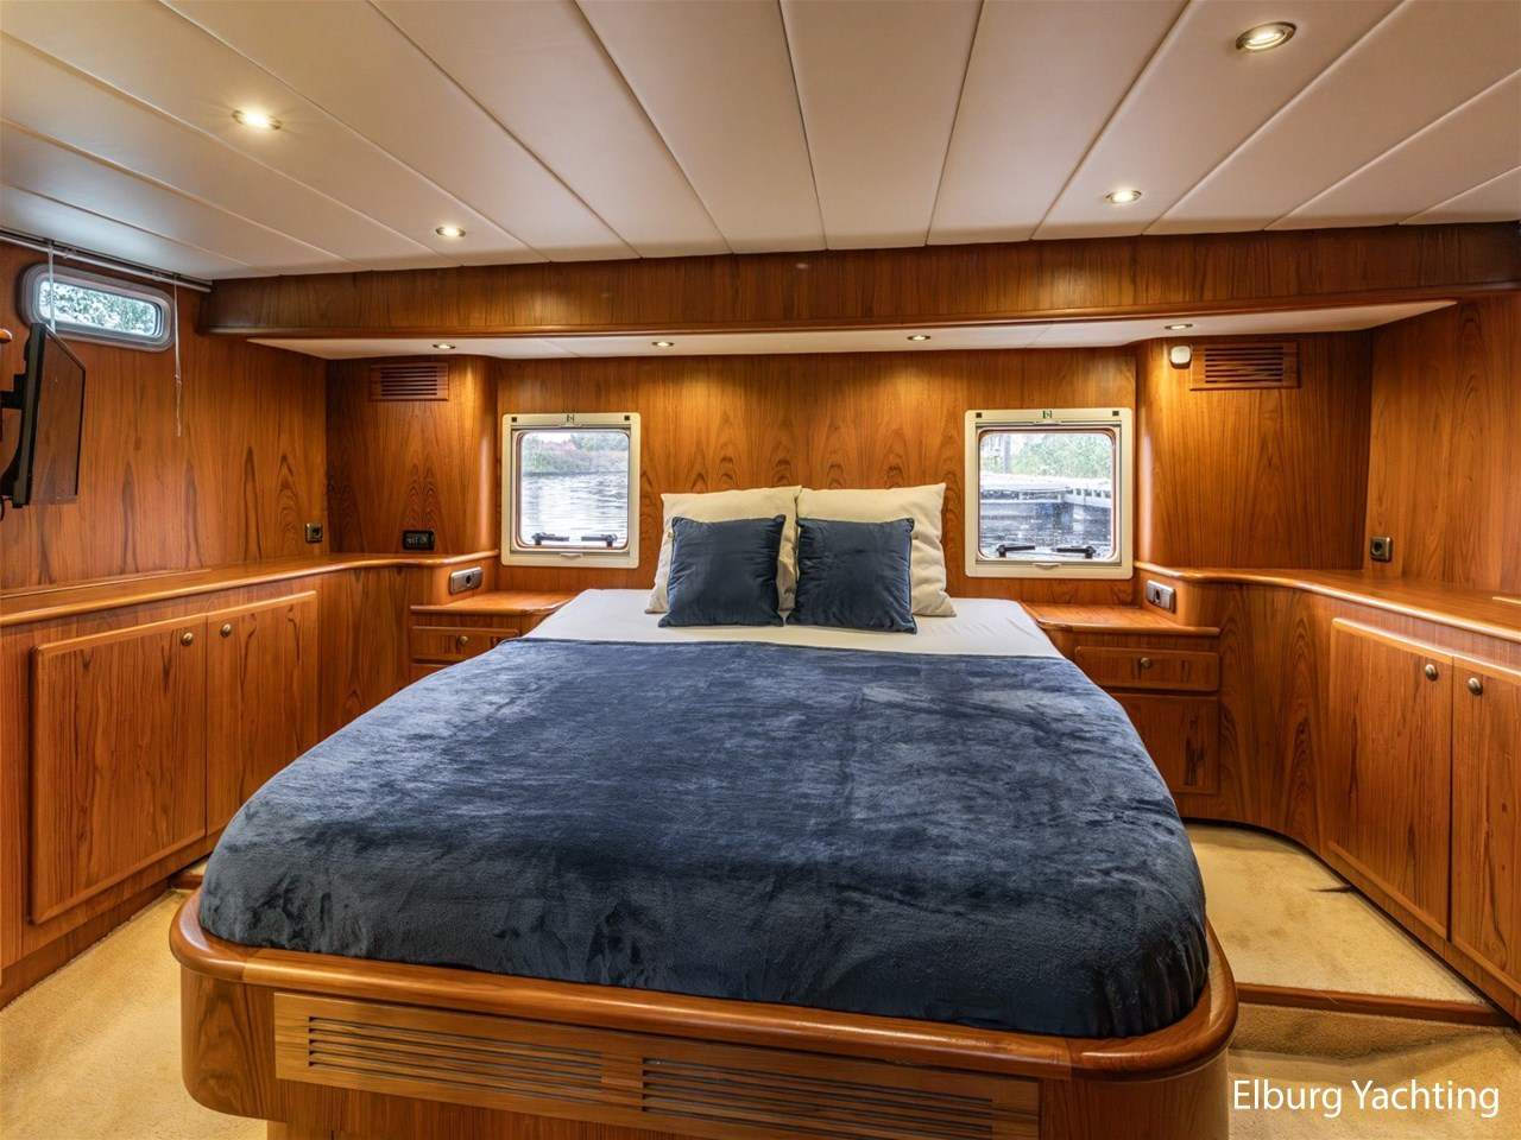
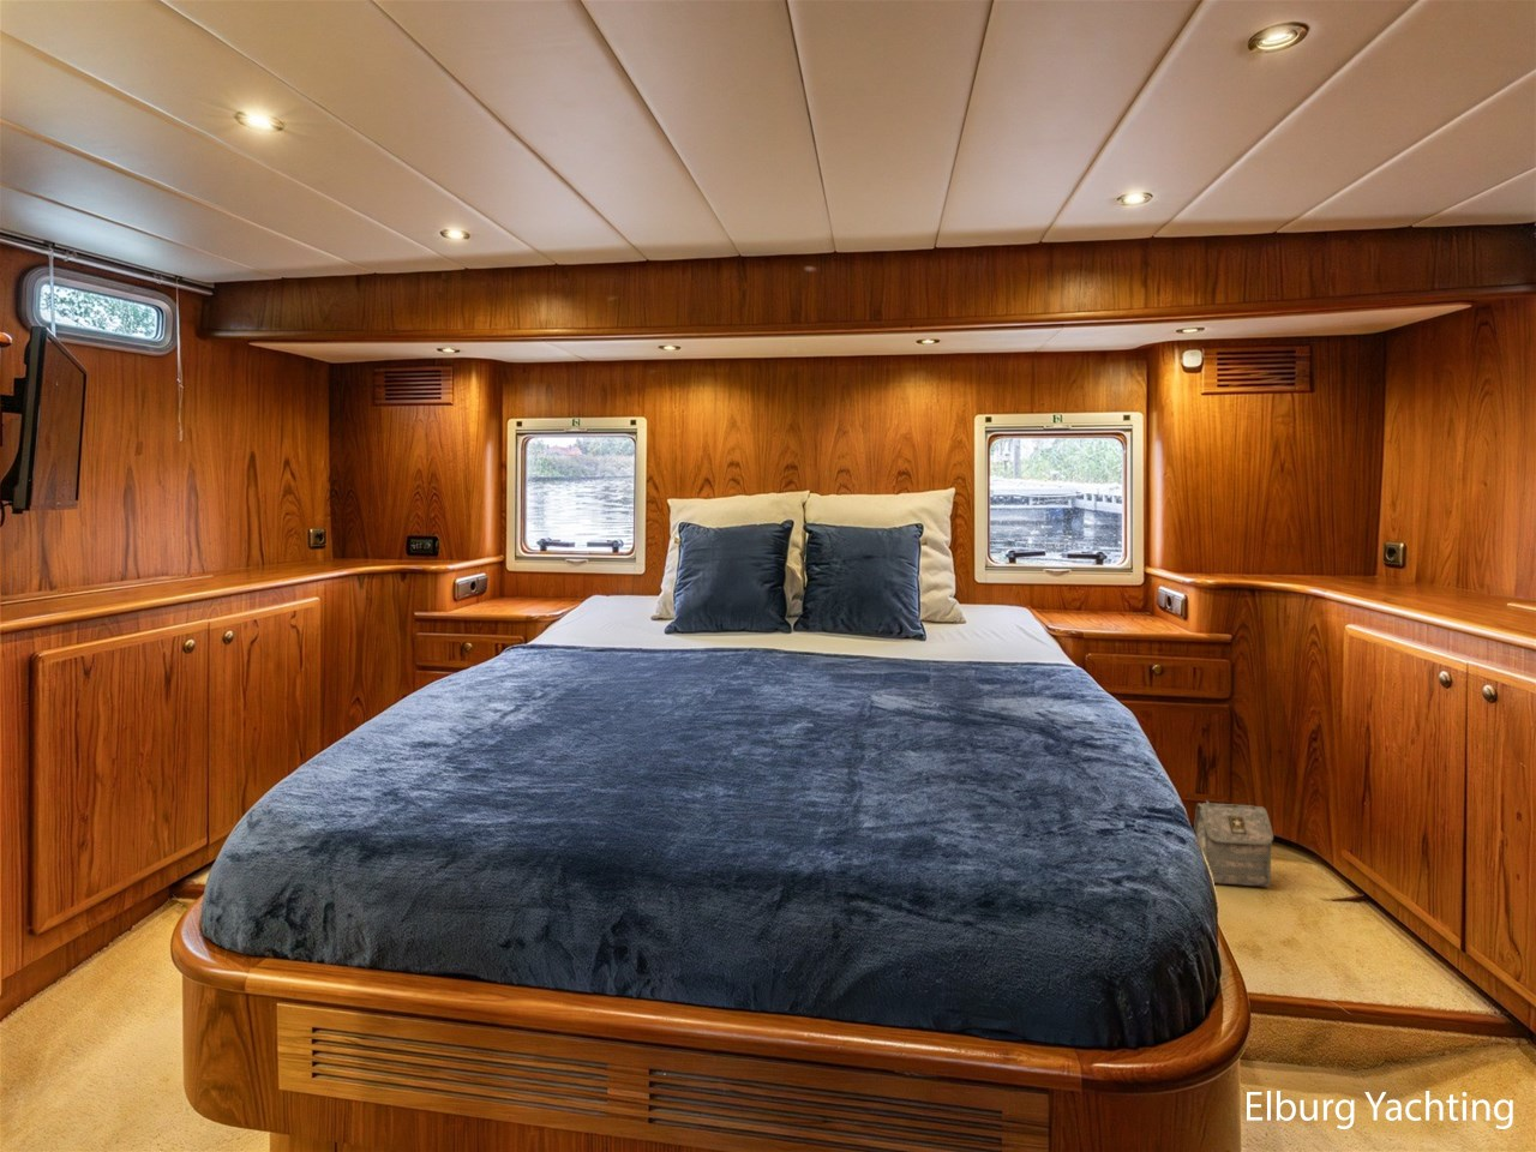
+ bag [1193,799,1275,888]
